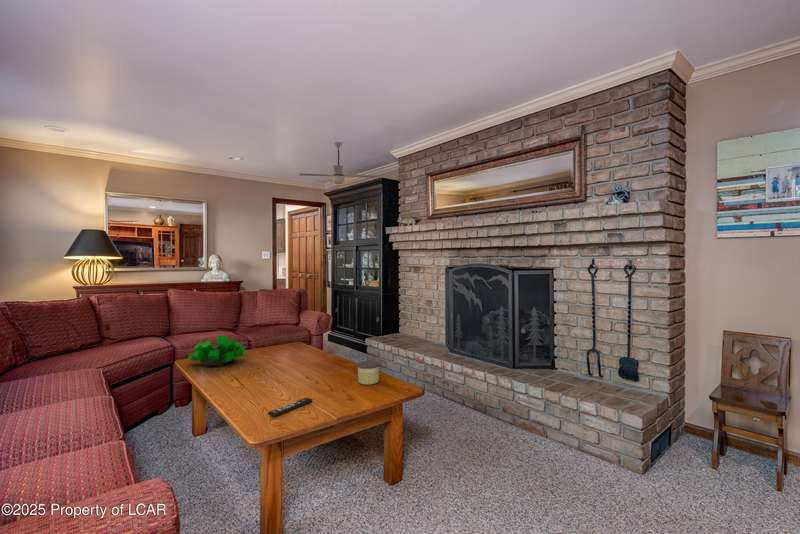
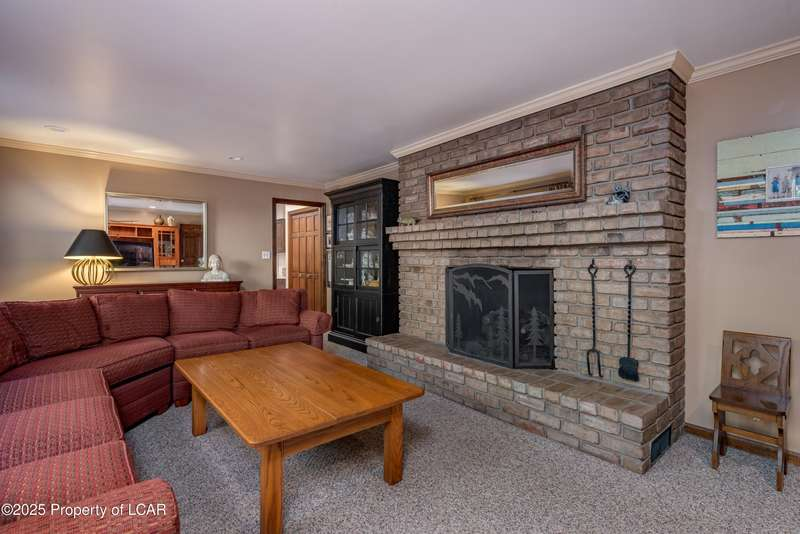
- ceiling fan [298,141,379,185]
- plant [187,334,246,367]
- candle [356,360,381,386]
- remote control [267,396,314,418]
